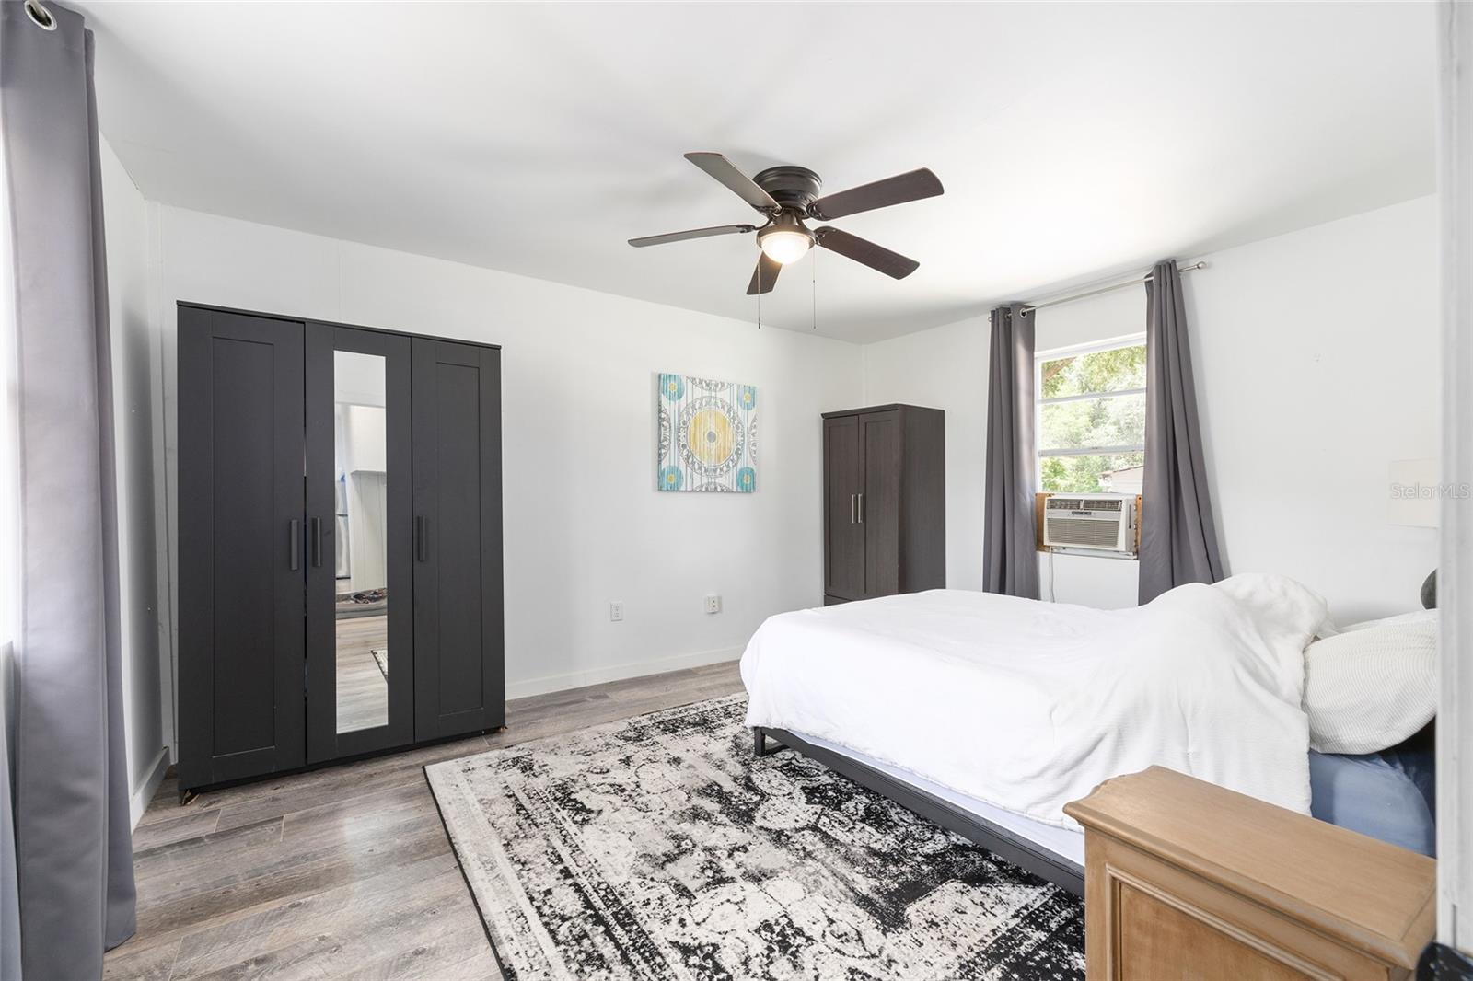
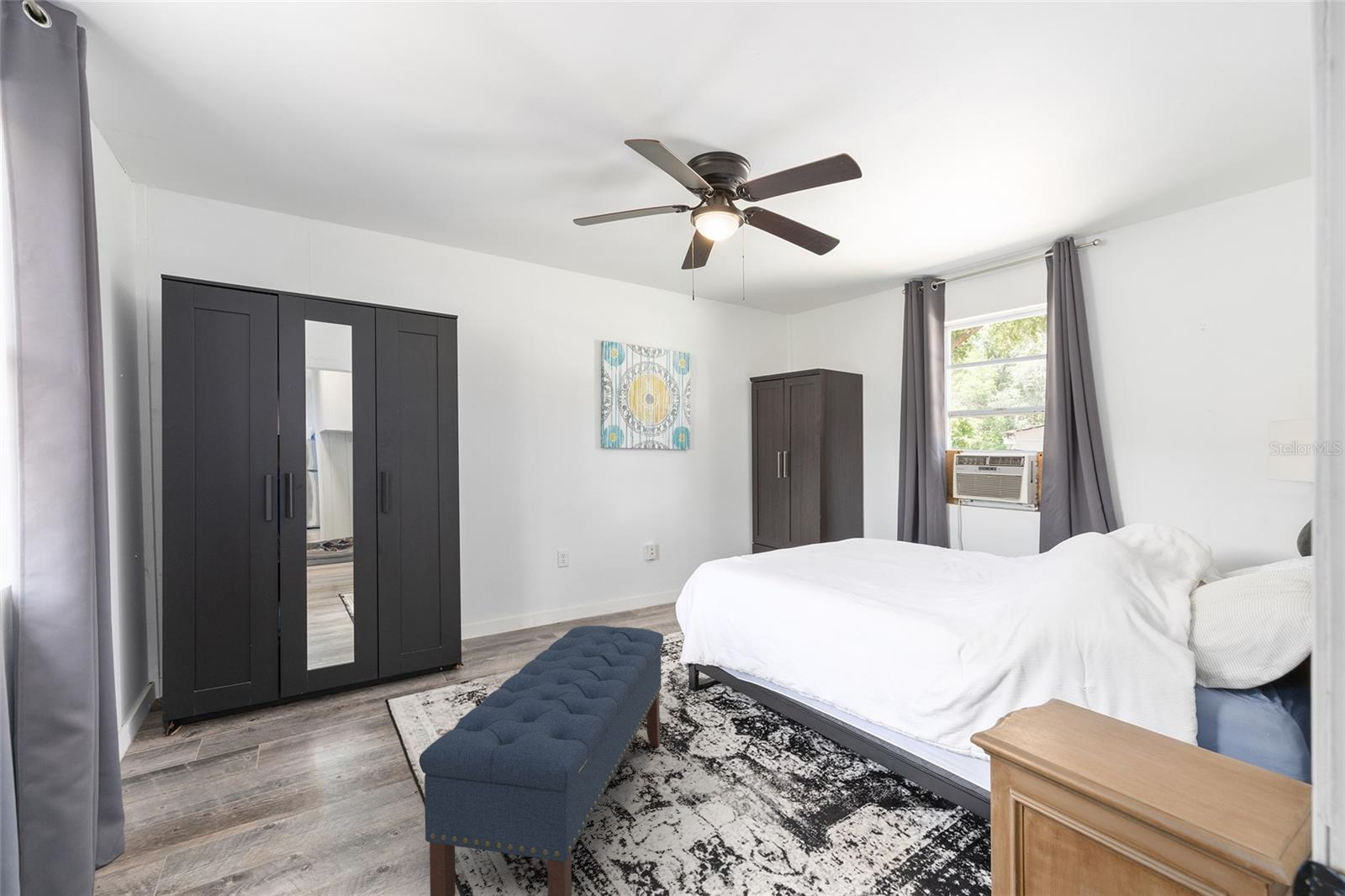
+ bench [419,625,664,896]
